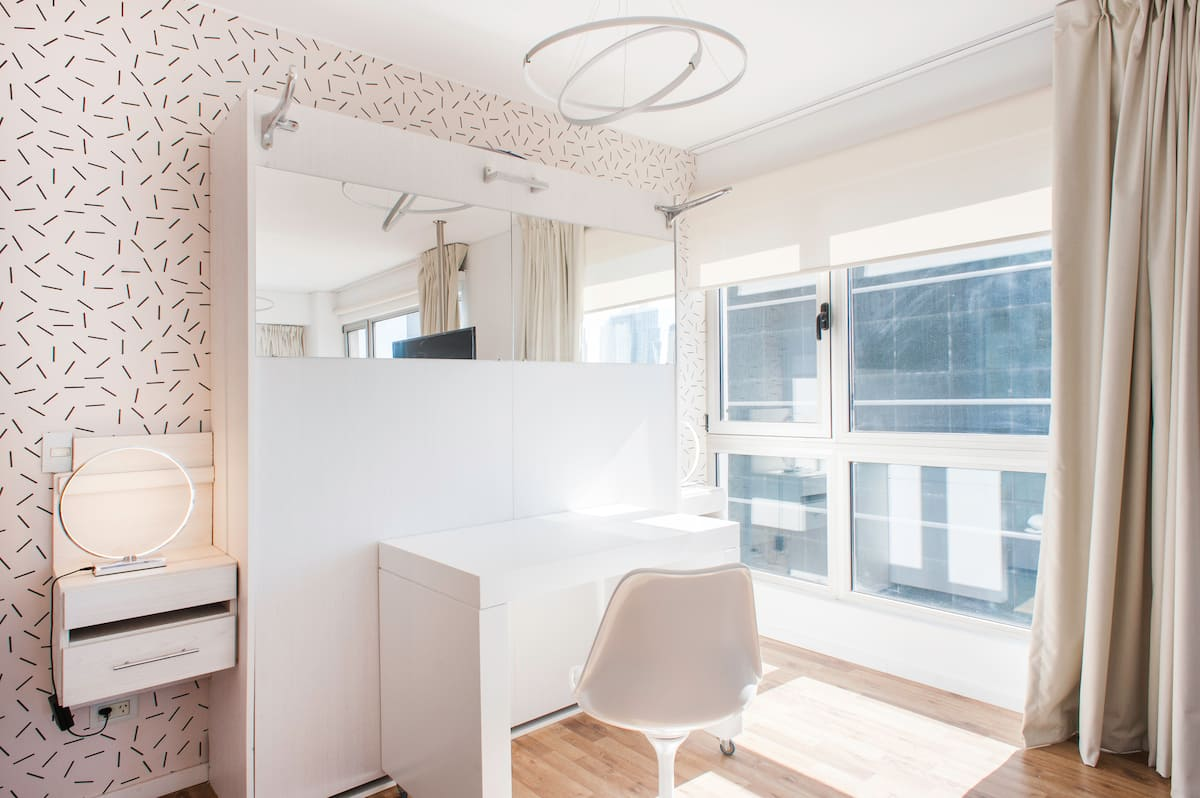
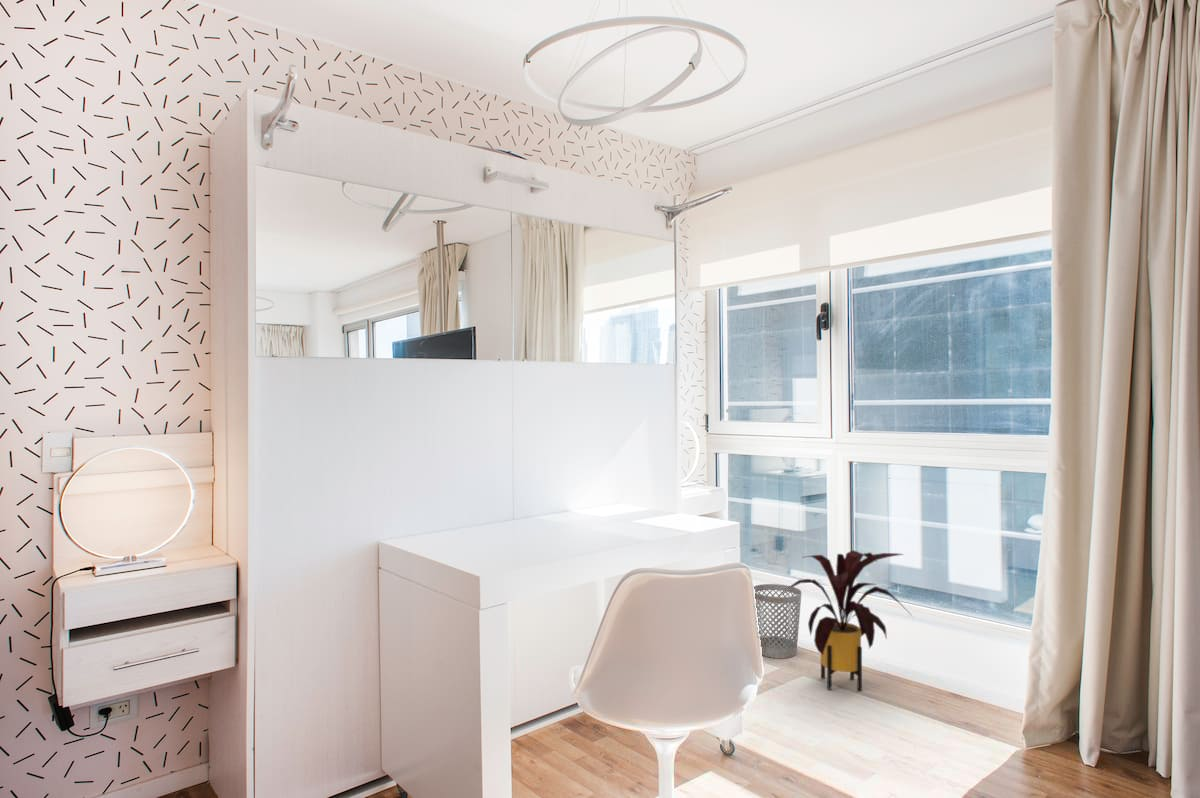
+ wastebasket [753,583,802,659]
+ house plant [779,549,913,692]
